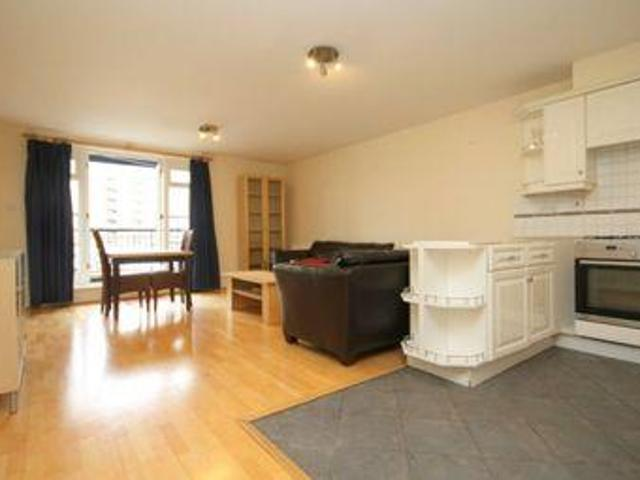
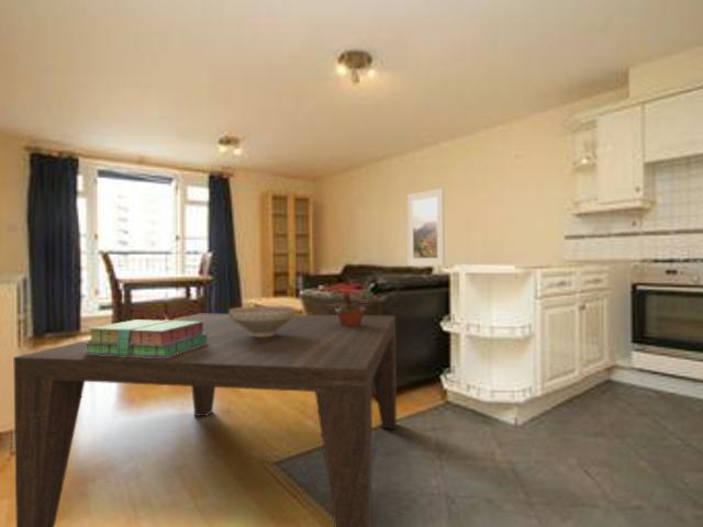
+ decorative bowl [228,305,298,337]
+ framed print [406,187,446,267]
+ potted plant [326,287,375,326]
+ coffee table [12,313,398,527]
+ stack of books [83,318,207,357]
